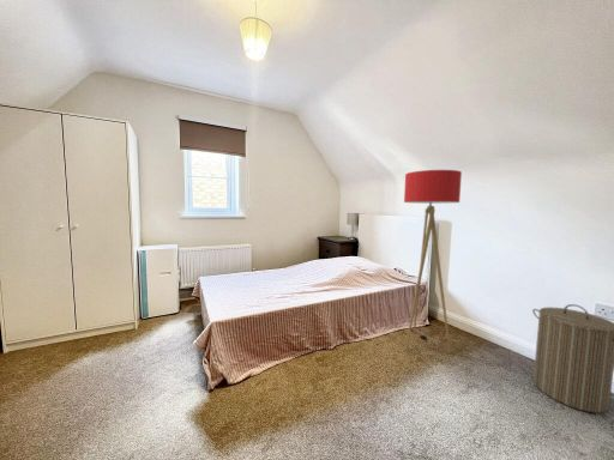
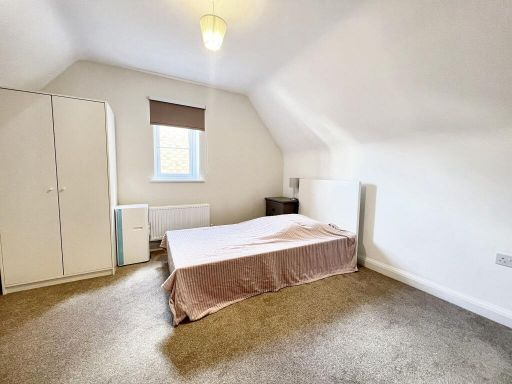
- laundry hamper [531,303,614,413]
- floor lamp [403,169,463,355]
